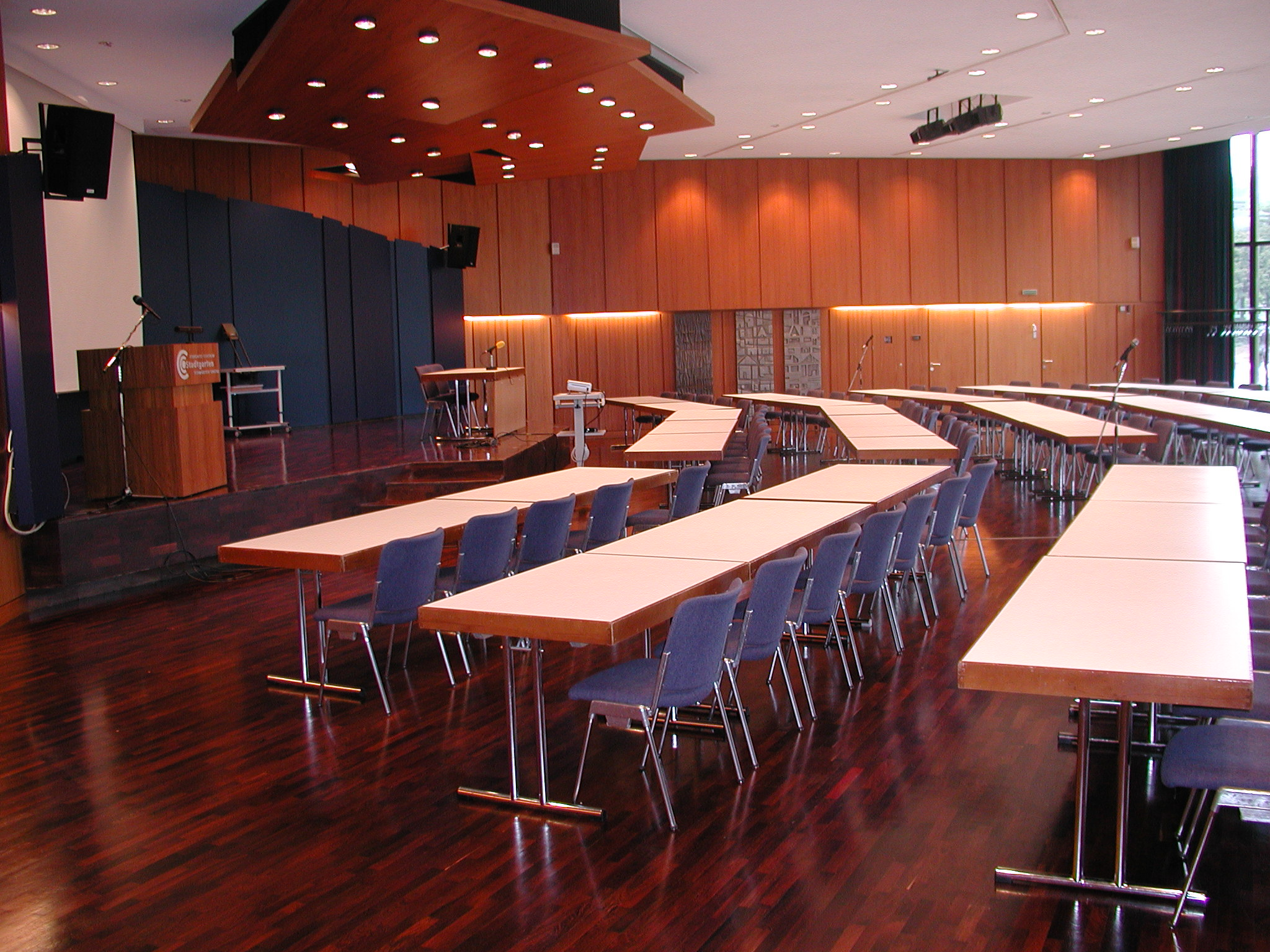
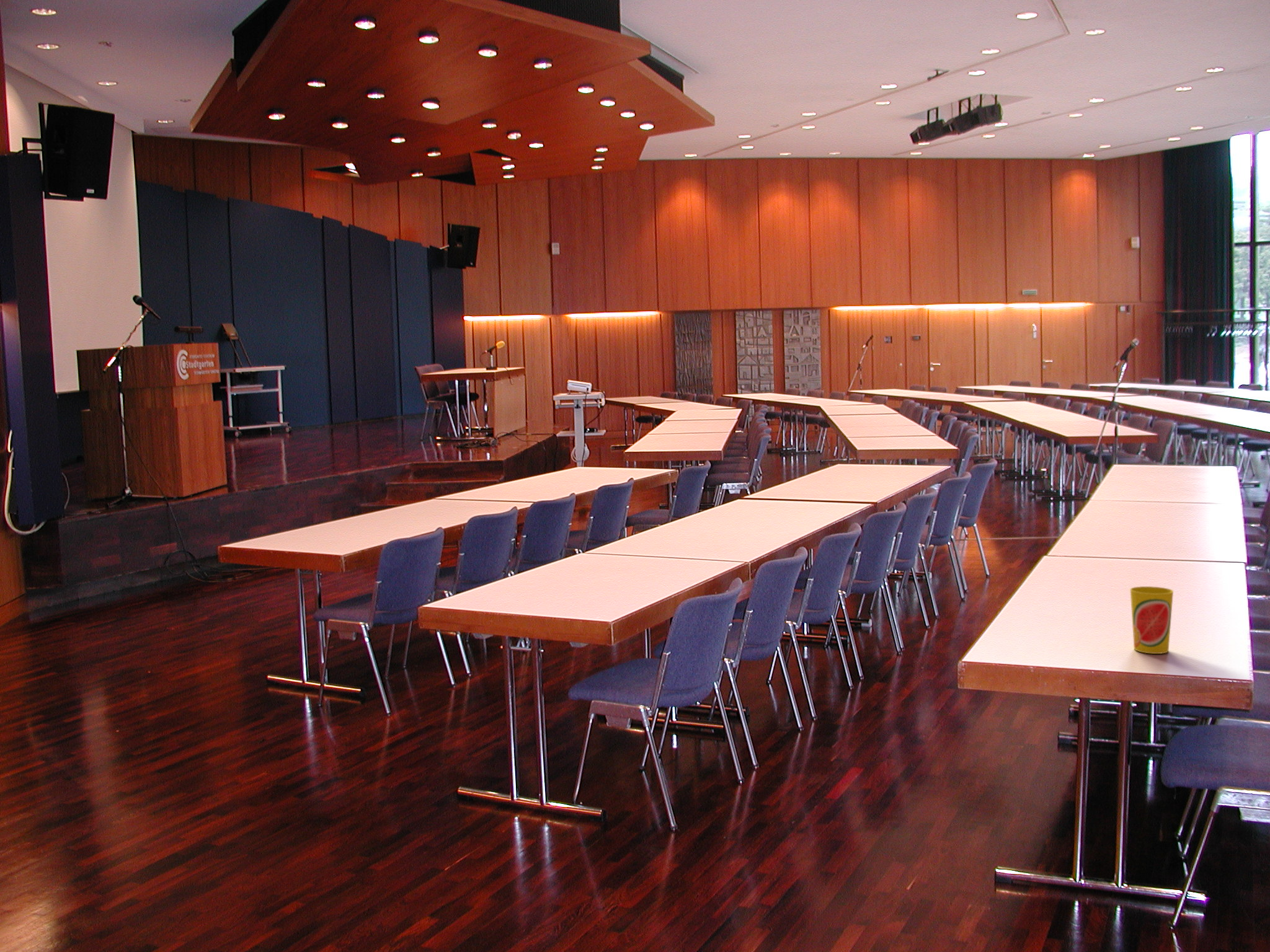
+ cup [1129,586,1174,655]
